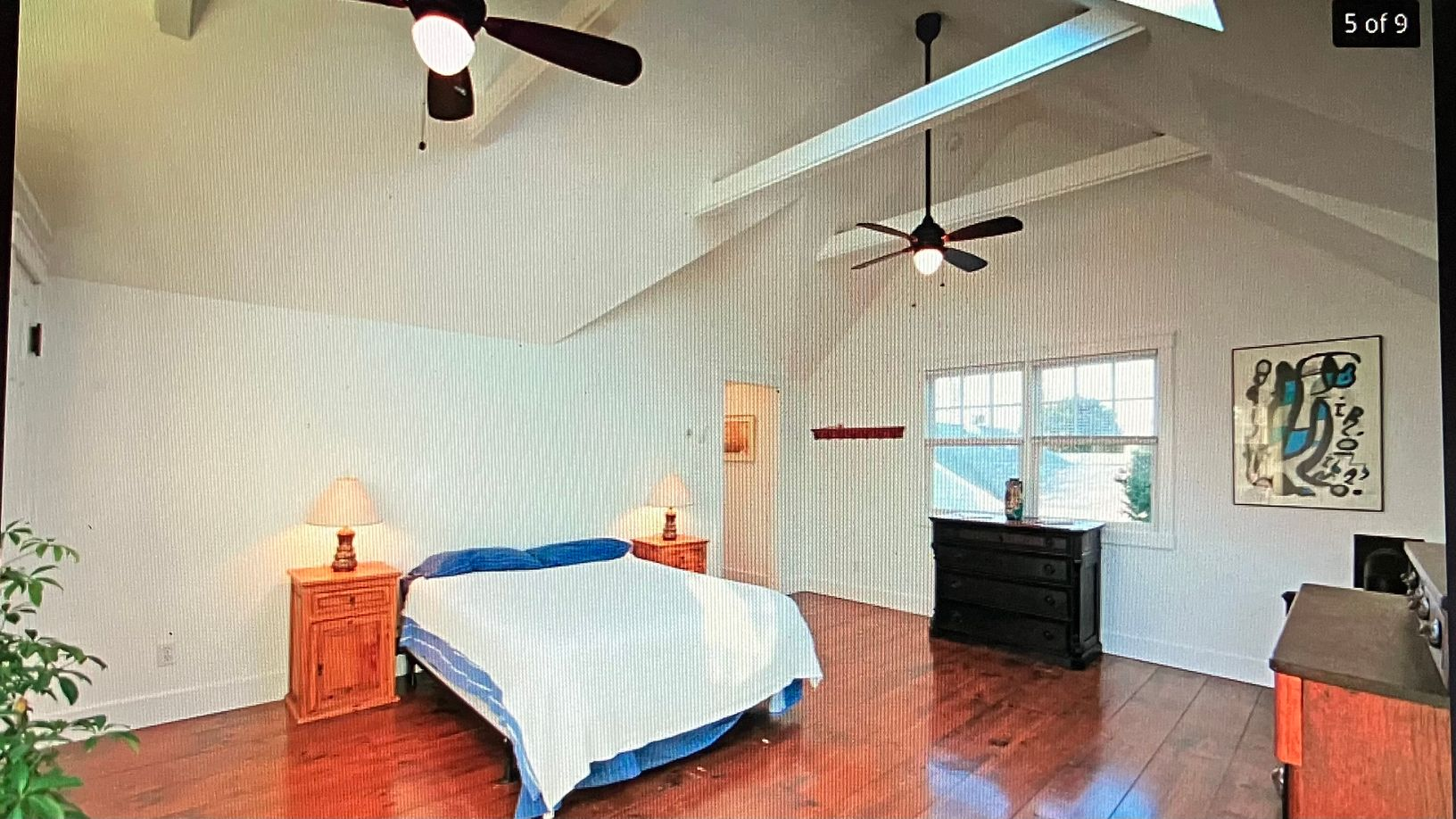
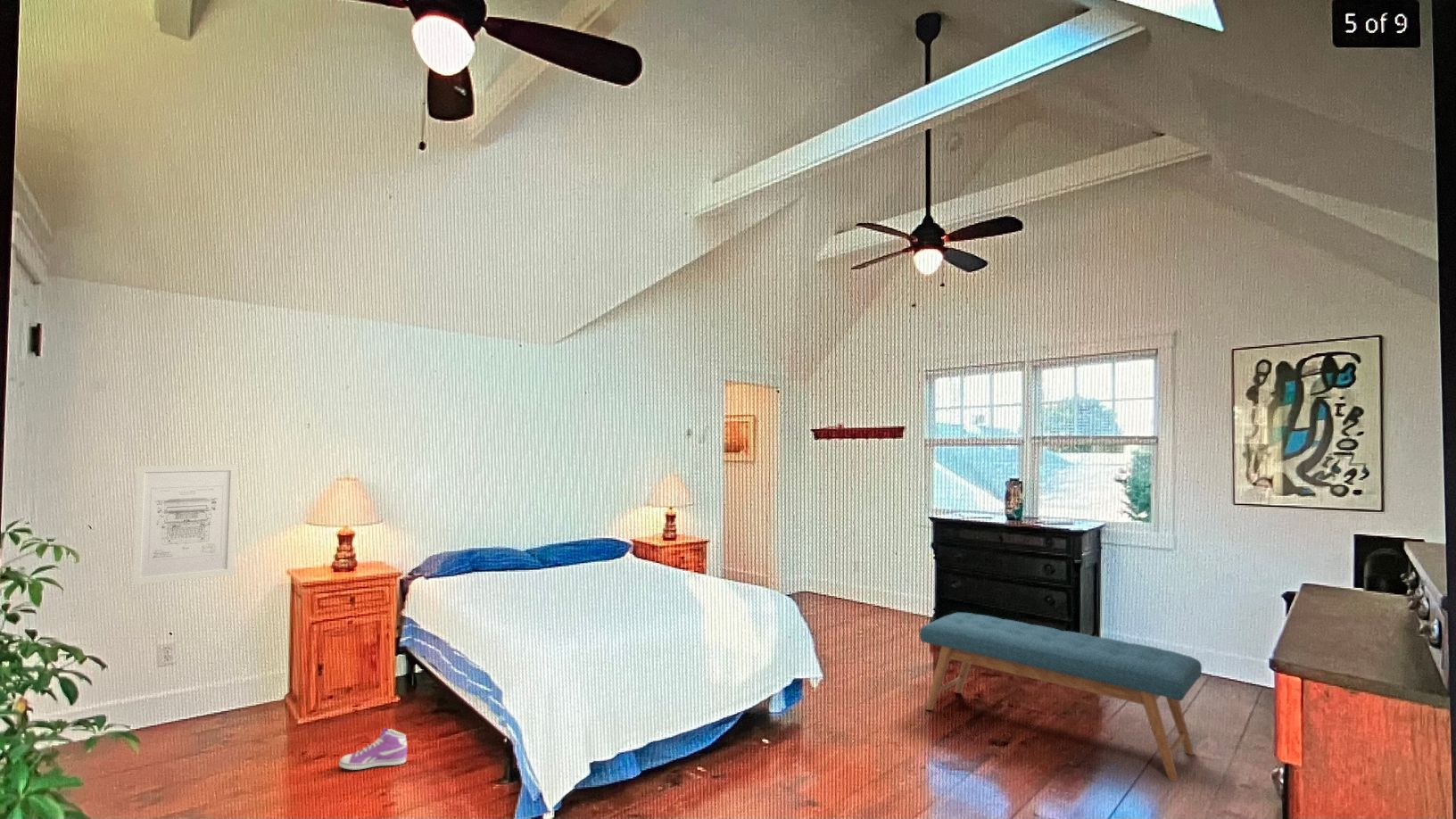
+ wall art [130,464,239,586]
+ sneaker [338,728,408,771]
+ bench [919,612,1203,782]
